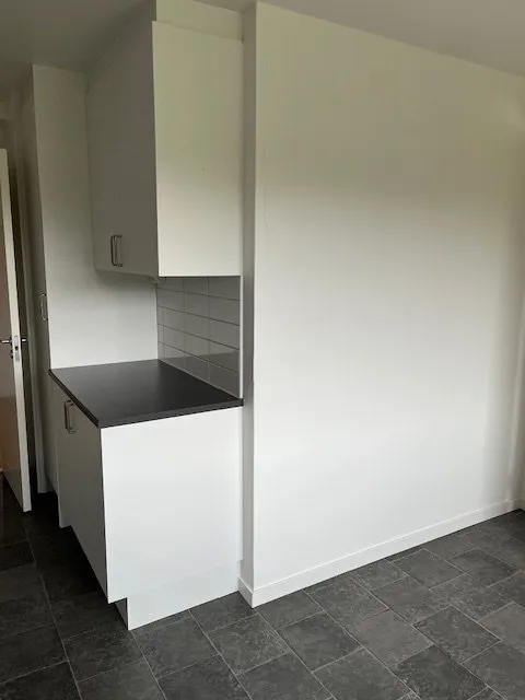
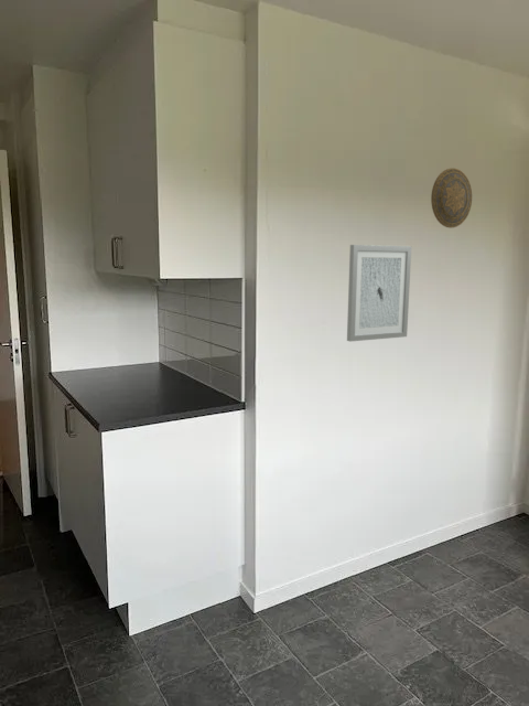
+ decorative plate [430,168,473,229]
+ wall art [346,244,412,343]
